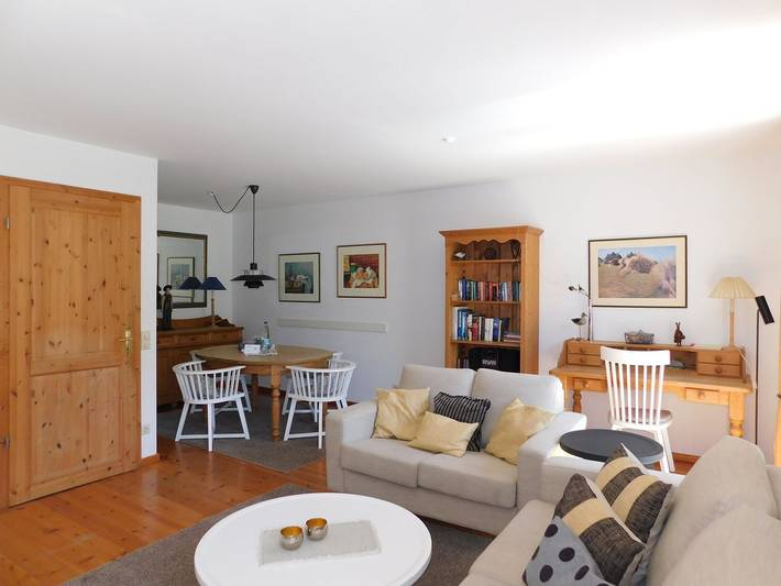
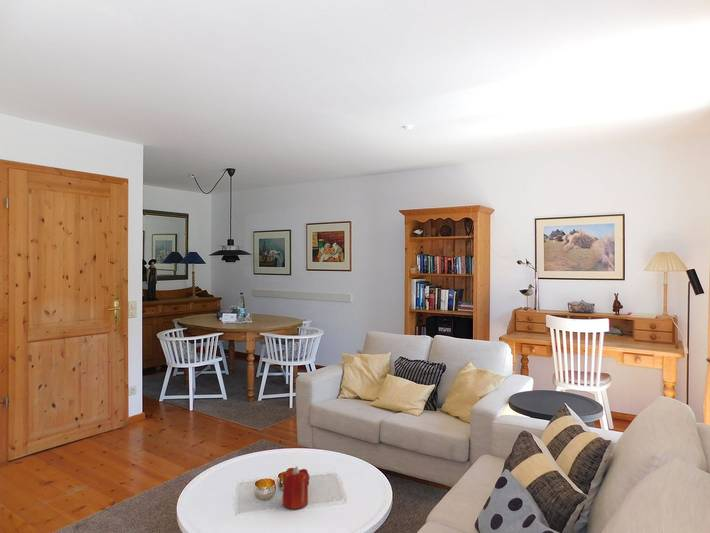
+ candle [282,465,310,510]
